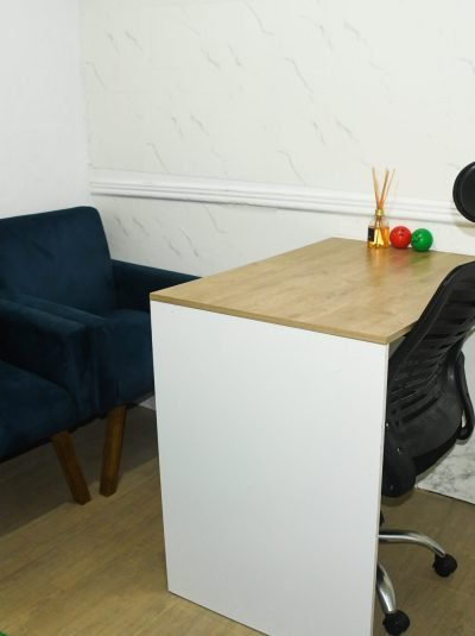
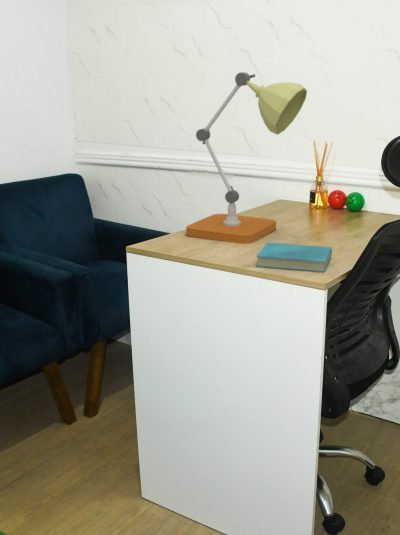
+ desk lamp [185,71,308,245]
+ book [255,241,333,273]
